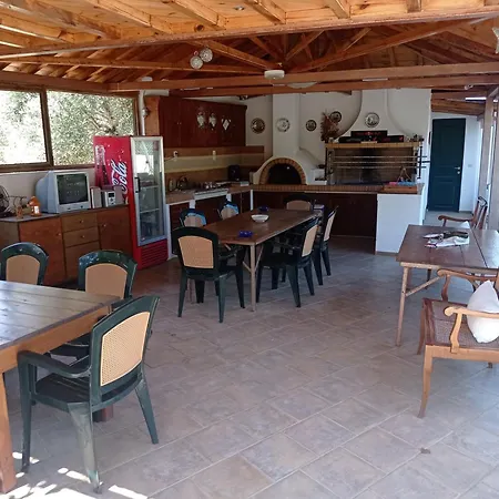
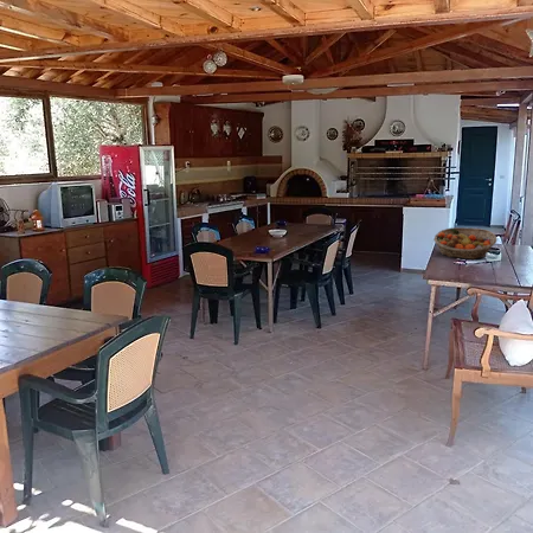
+ fruit basket [432,226,497,261]
